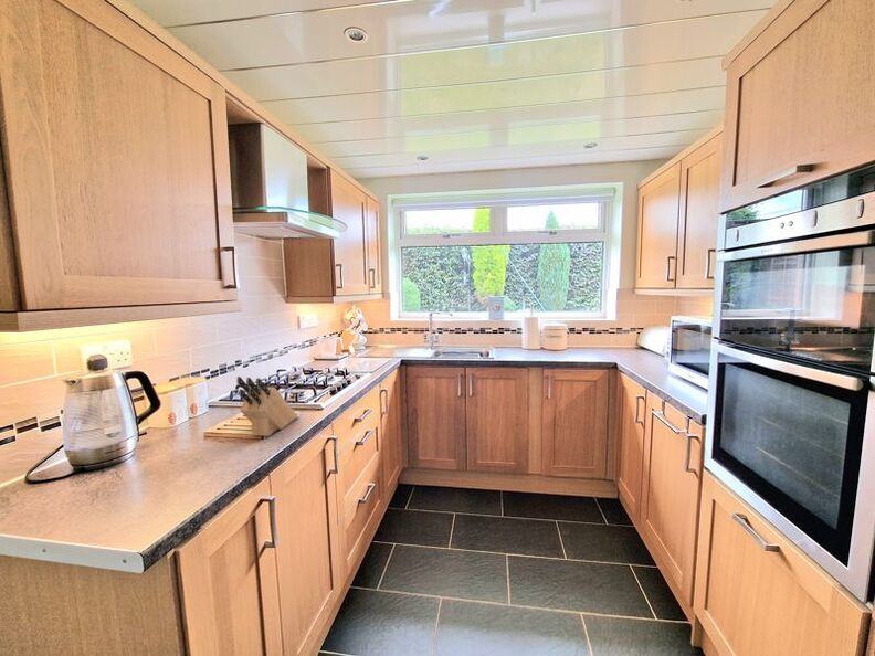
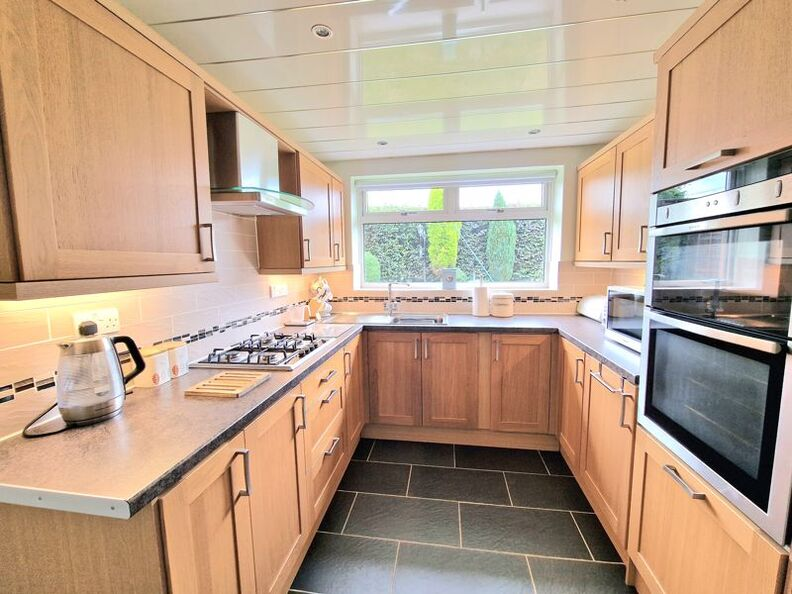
- knife block [235,375,298,437]
